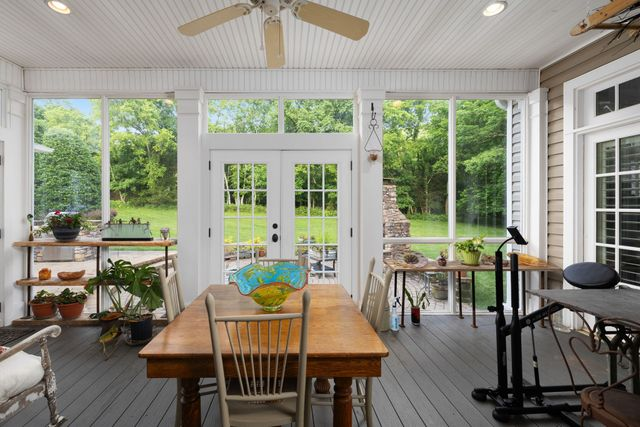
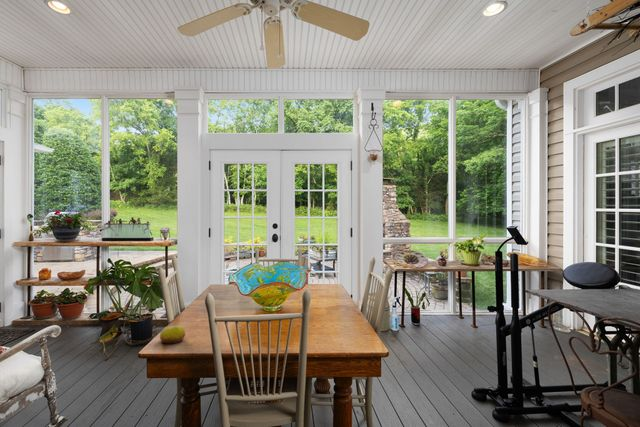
+ fruit [159,325,186,345]
